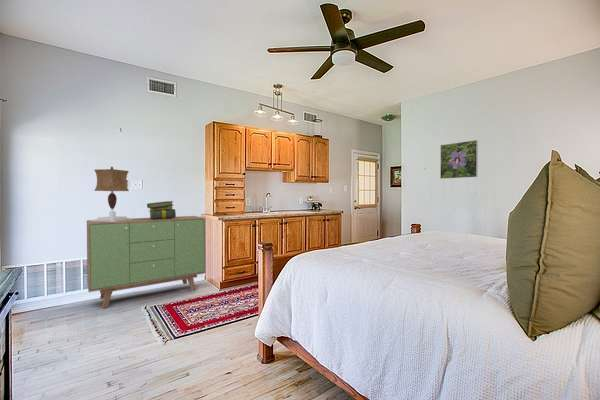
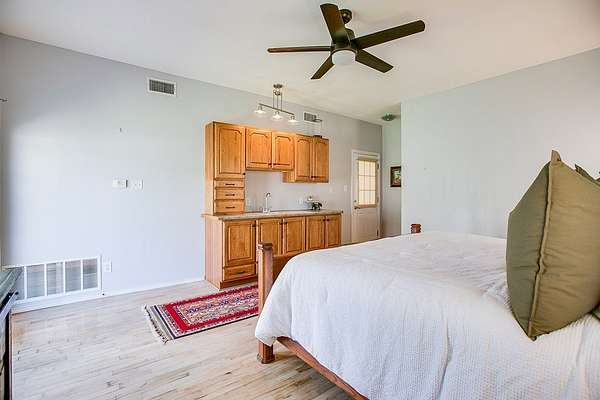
- sideboard [86,215,207,309]
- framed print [439,139,479,180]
- stack of books [146,200,177,220]
- table lamp [90,166,133,222]
